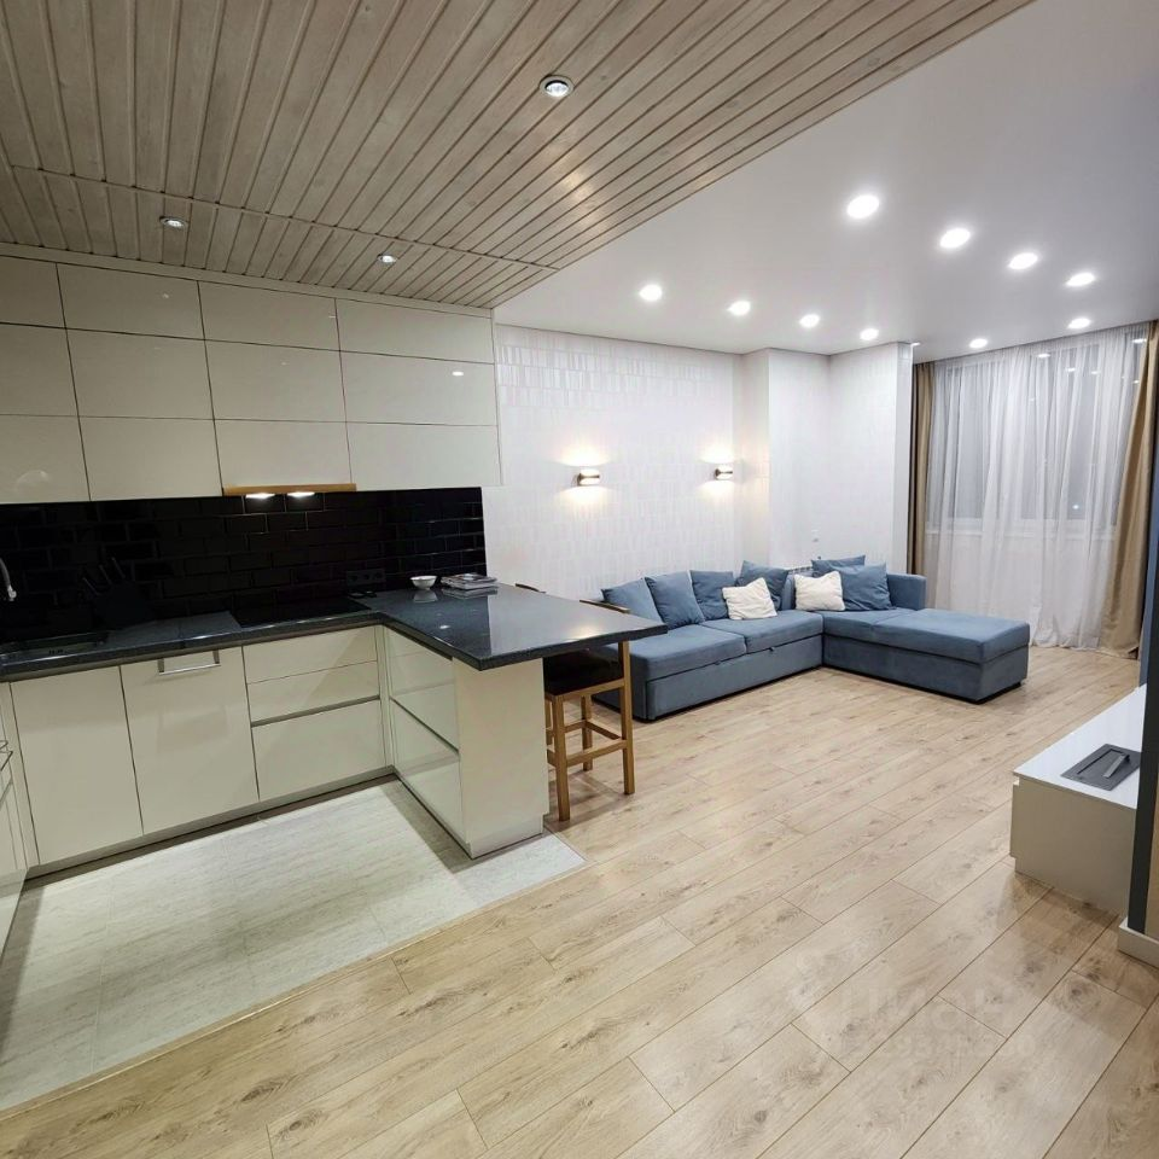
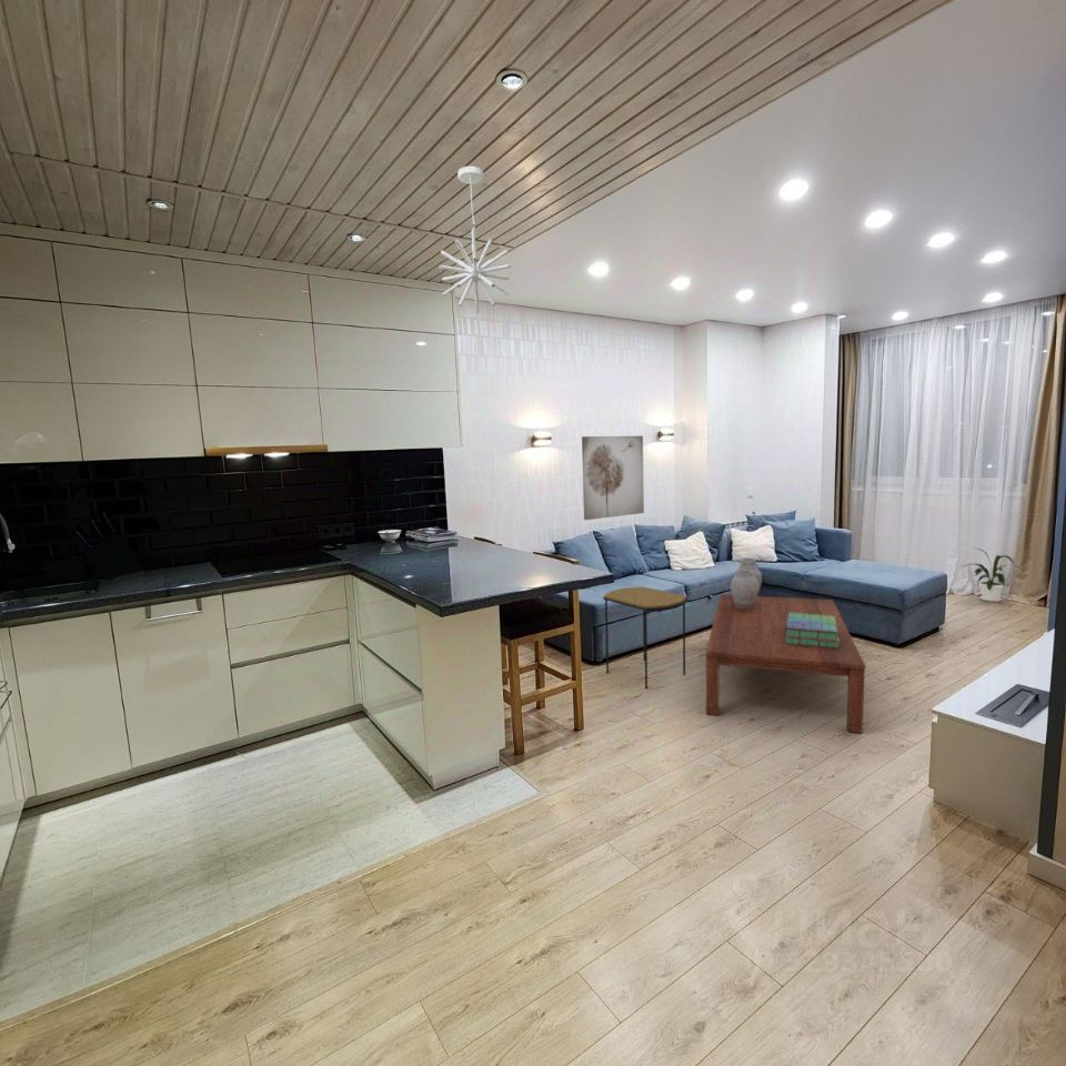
+ vase [730,557,763,611]
+ stack of books [786,613,839,648]
+ wall art [581,435,645,521]
+ side table [602,586,688,690]
+ house plant [962,546,1015,603]
+ coffee table [705,593,866,734]
+ pendant light [439,165,511,314]
